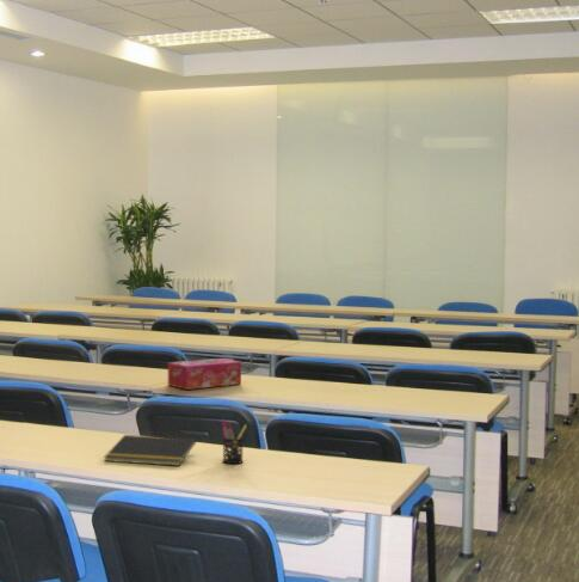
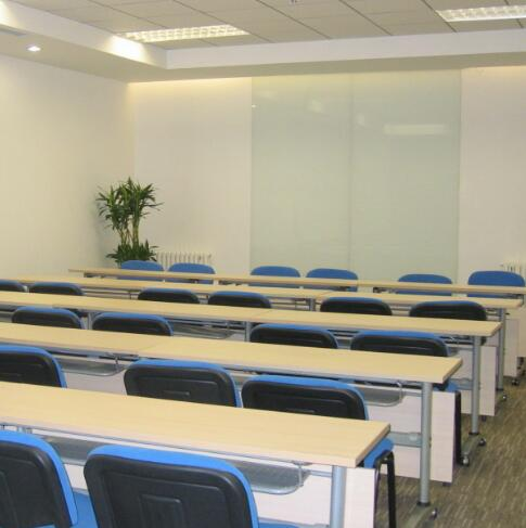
- pen holder [220,418,248,465]
- notepad [103,434,197,467]
- tissue box [167,357,242,391]
